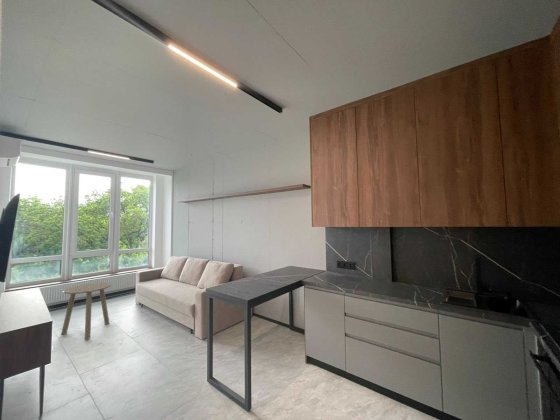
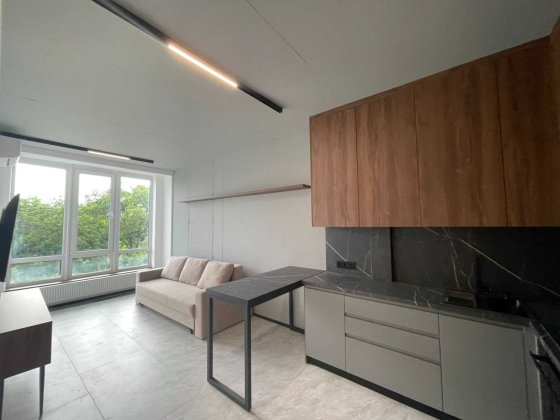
- side table [60,281,113,340]
